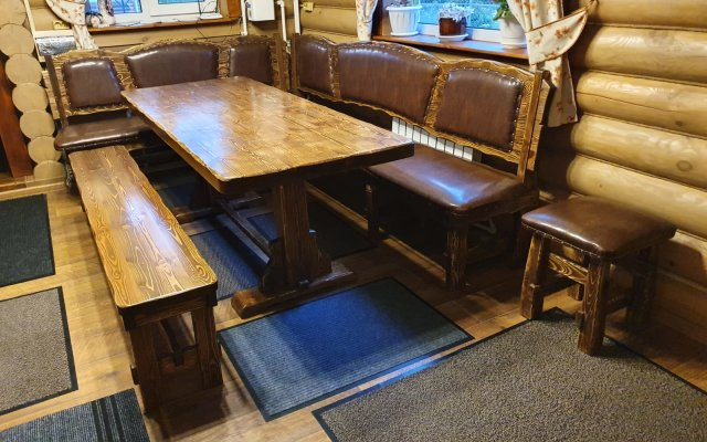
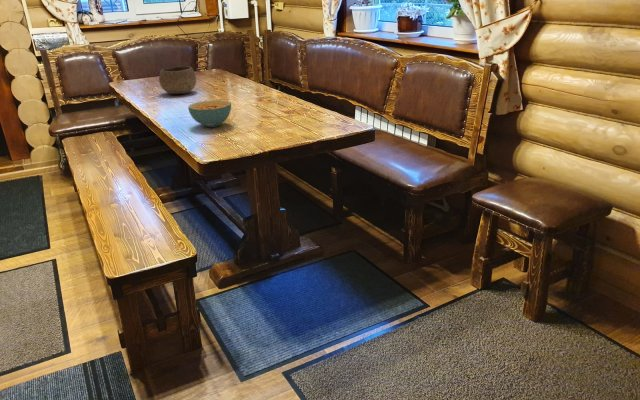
+ bowl [158,65,197,95]
+ cereal bowl [187,99,232,128]
